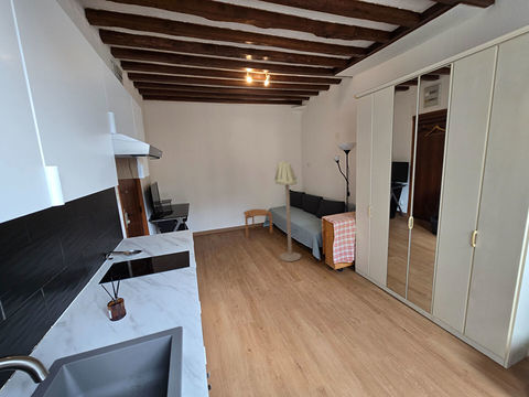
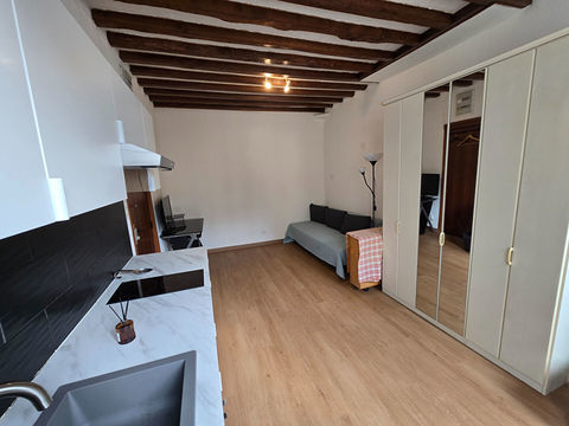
- floor lamp [273,160,302,262]
- side table [242,208,273,238]
